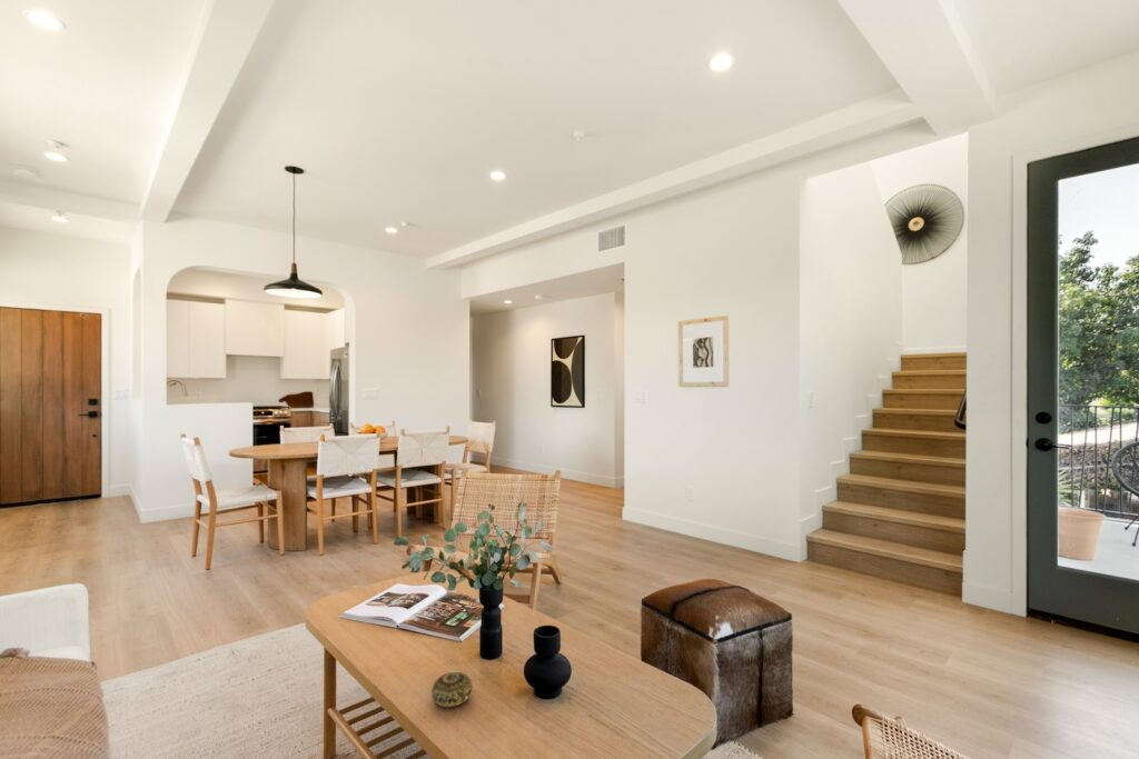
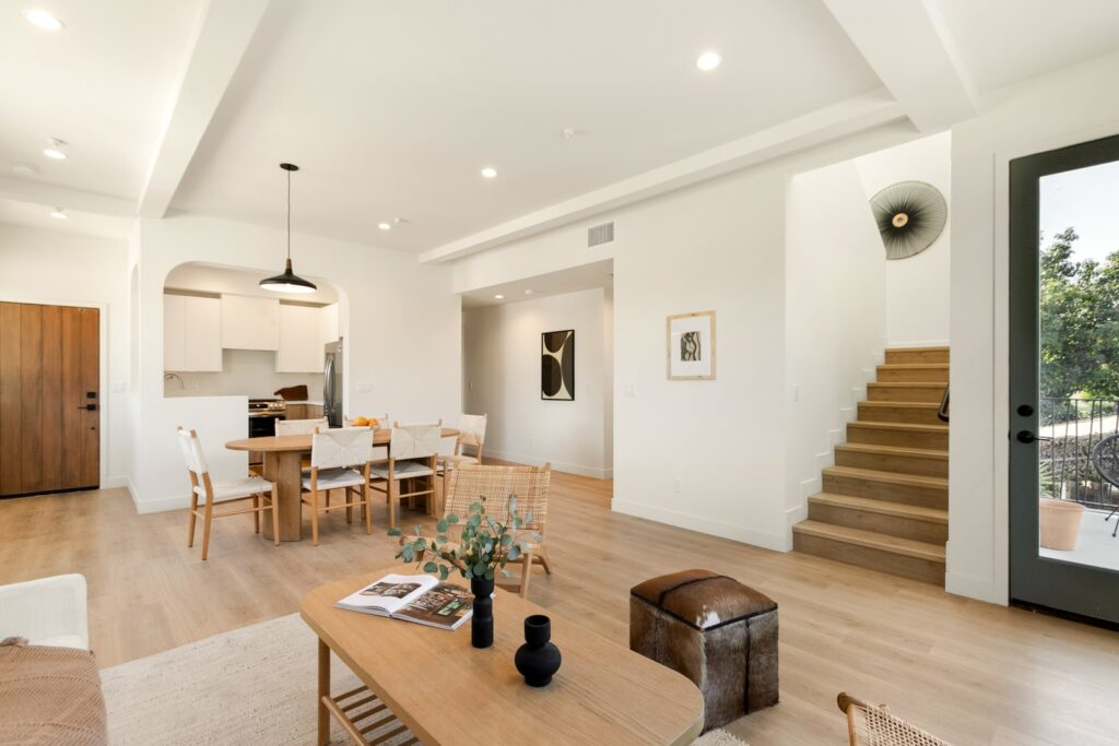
- decorative ball [430,671,474,708]
